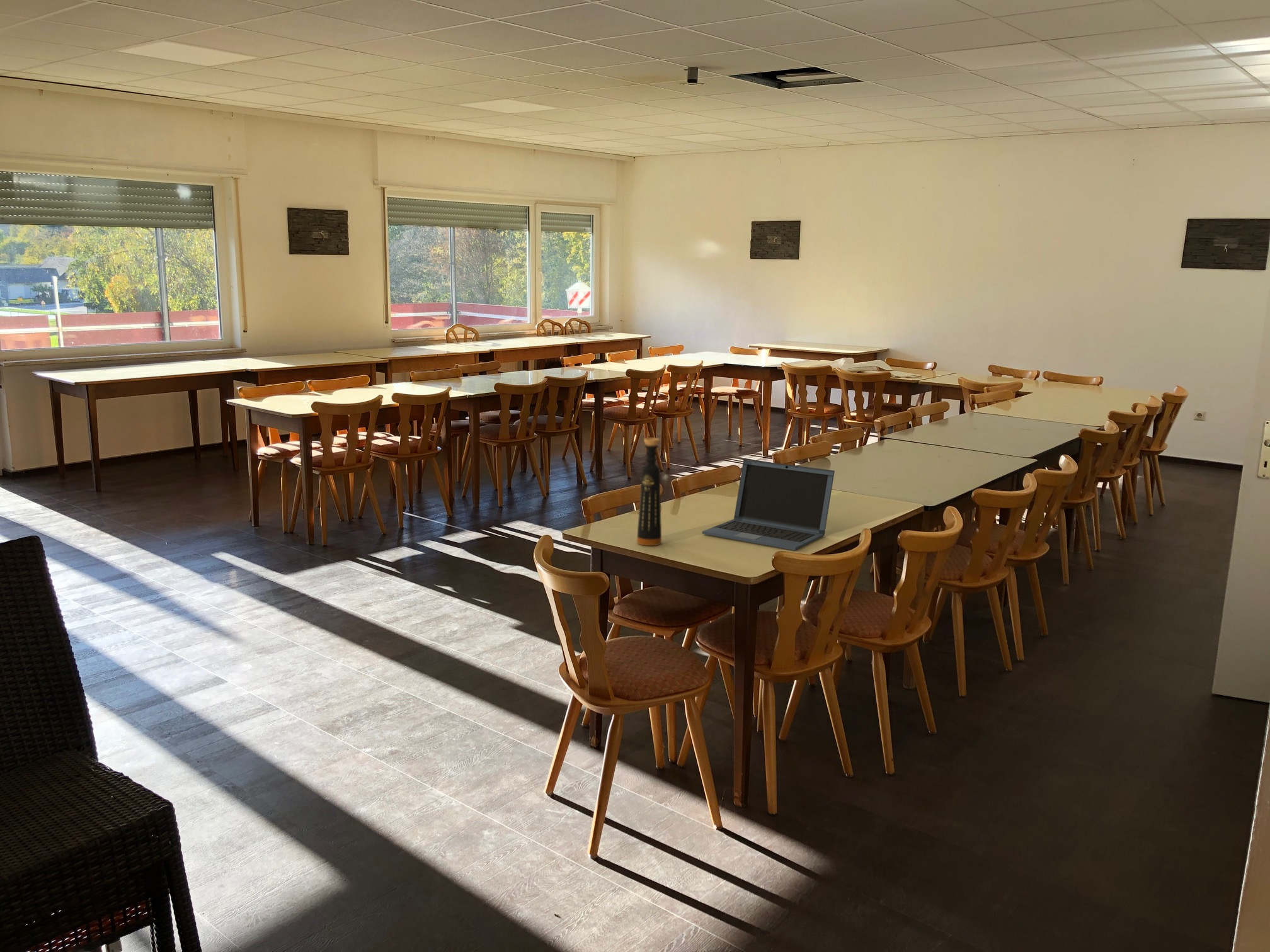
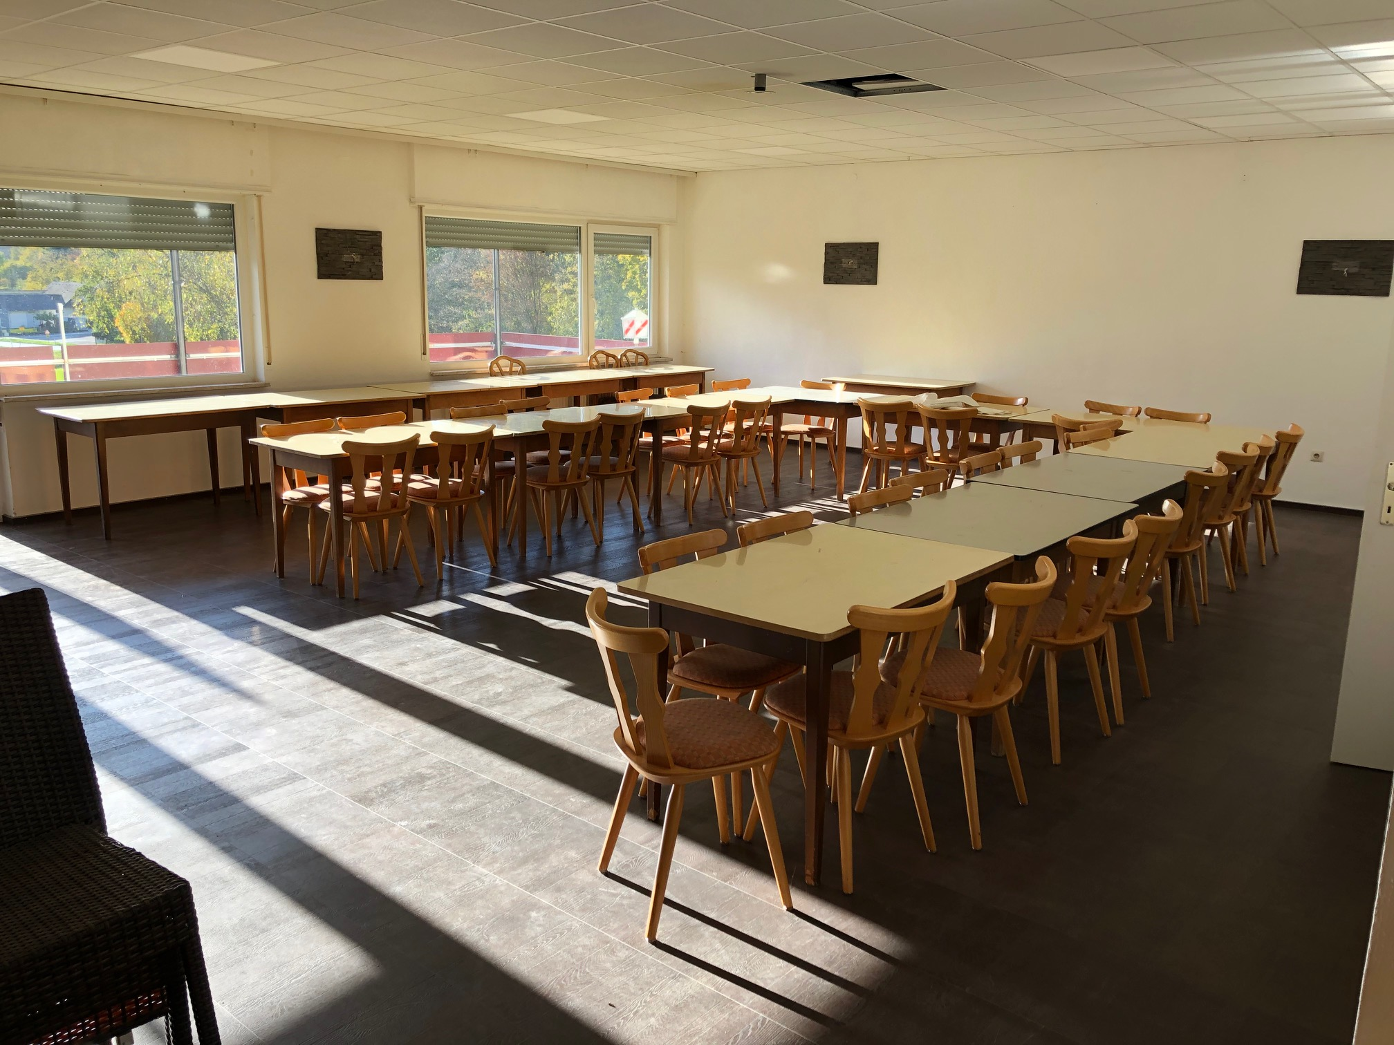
- bottle [636,437,662,547]
- laptop [702,458,835,551]
